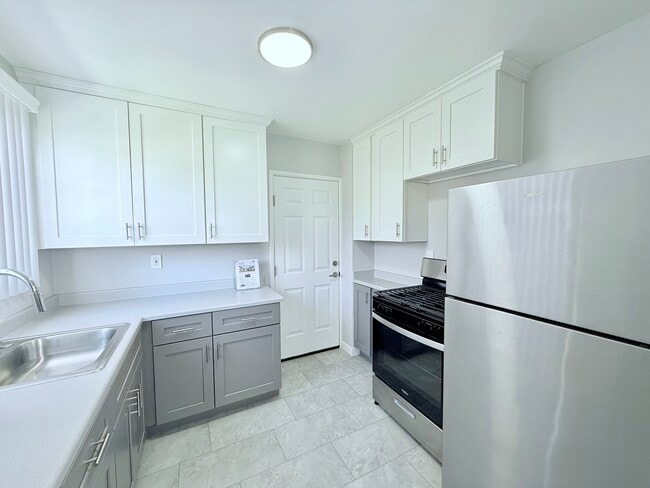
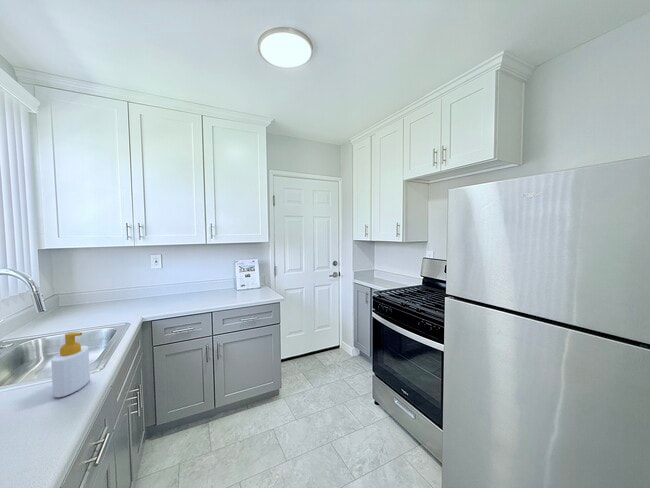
+ soap bottle [50,331,91,398]
